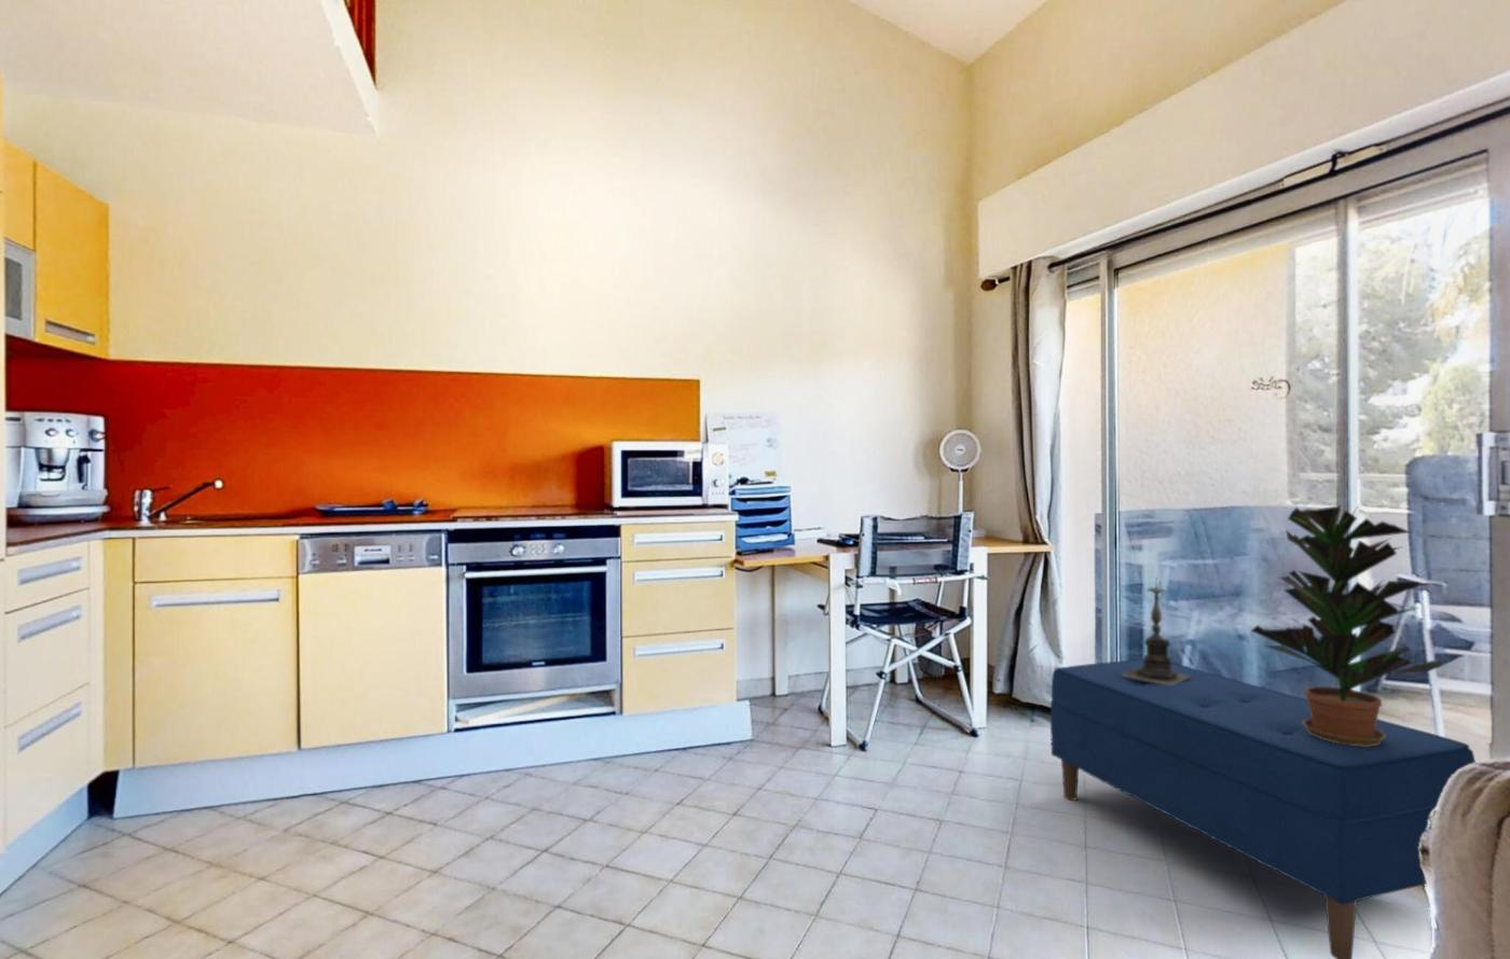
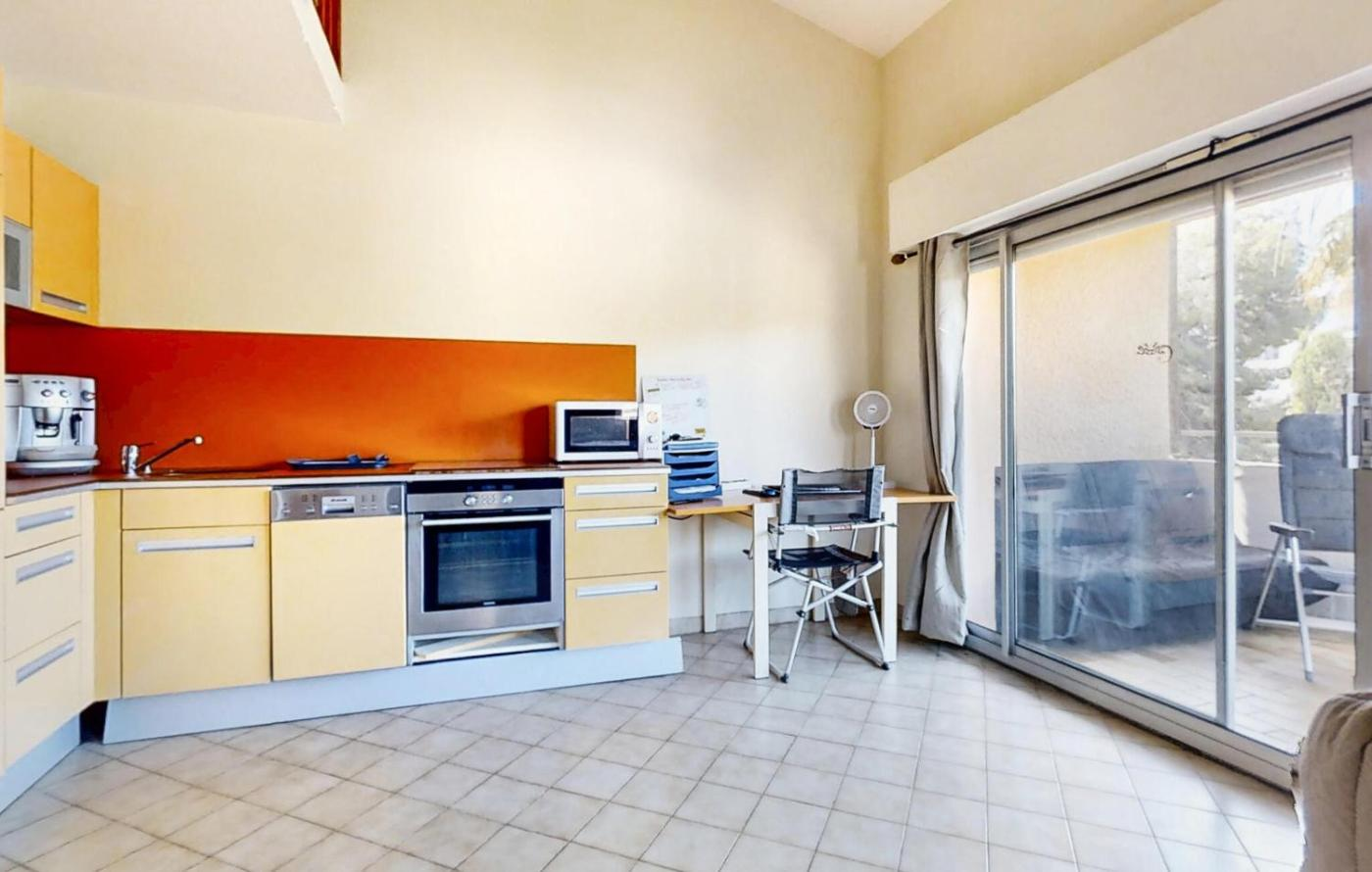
- potted plant [1249,505,1443,747]
- bench [1050,659,1477,959]
- candle holder [1121,578,1191,685]
